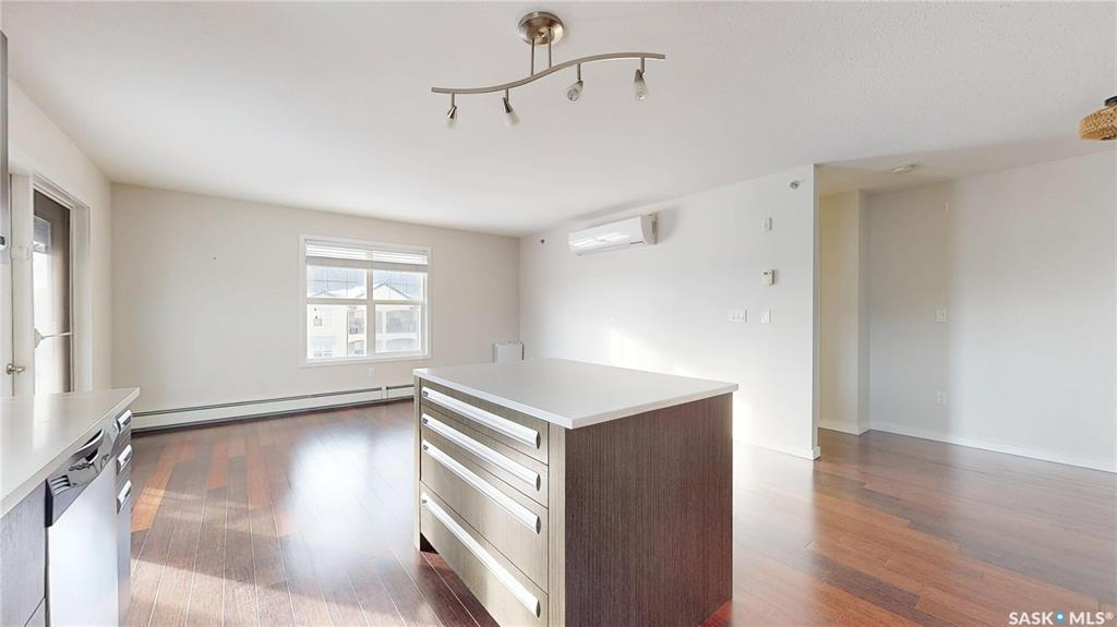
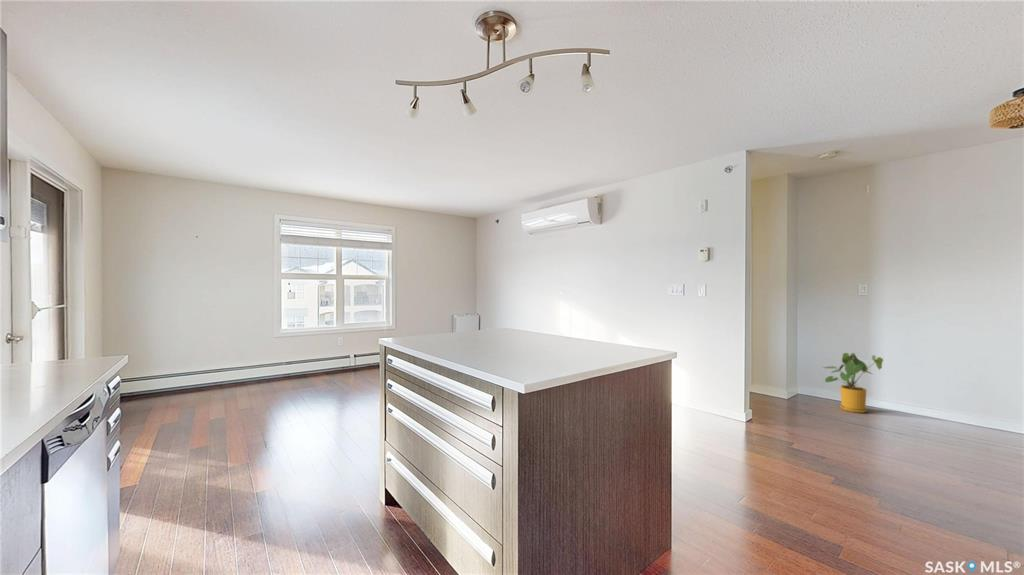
+ house plant [823,352,884,414]
